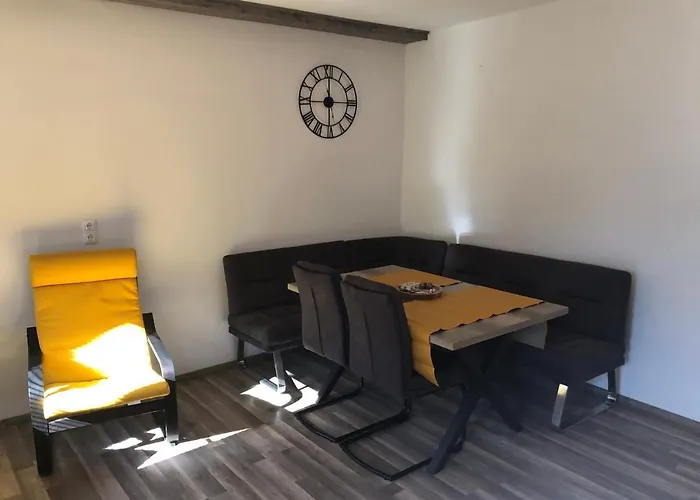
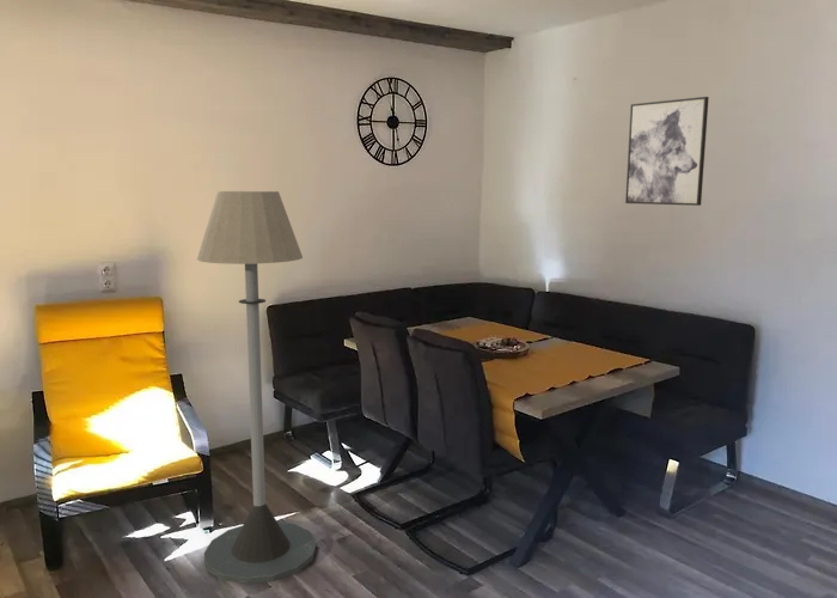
+ floor lamp [196,190,318,586]
+ wall art [624,96,709,207]
